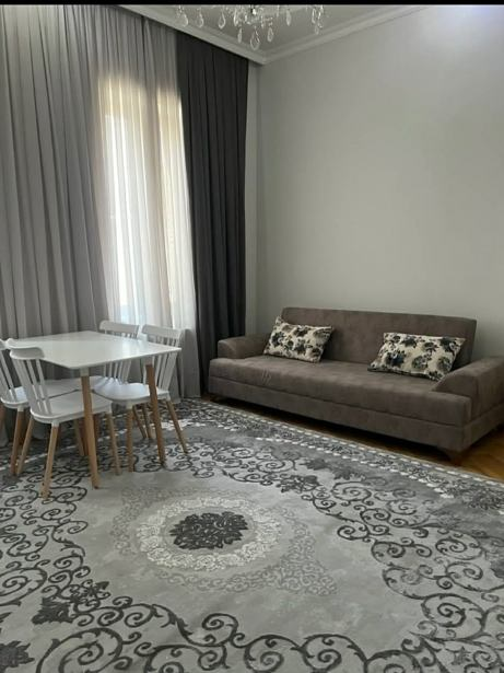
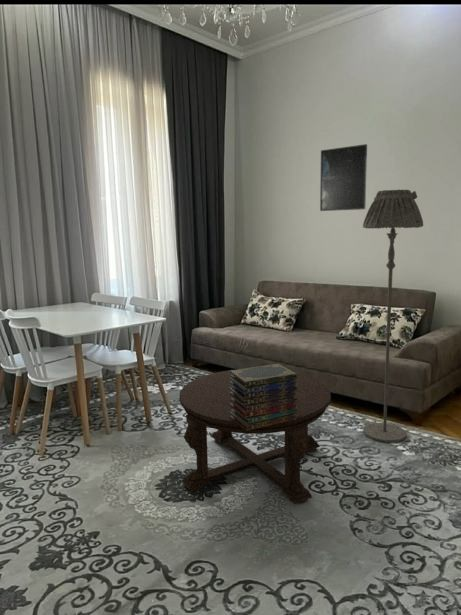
+ floor lamp [362,189,424,444]
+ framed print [319,143,368,212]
+ coffee table [178,369,332,505]
+ book stack [229,363,297,431]
